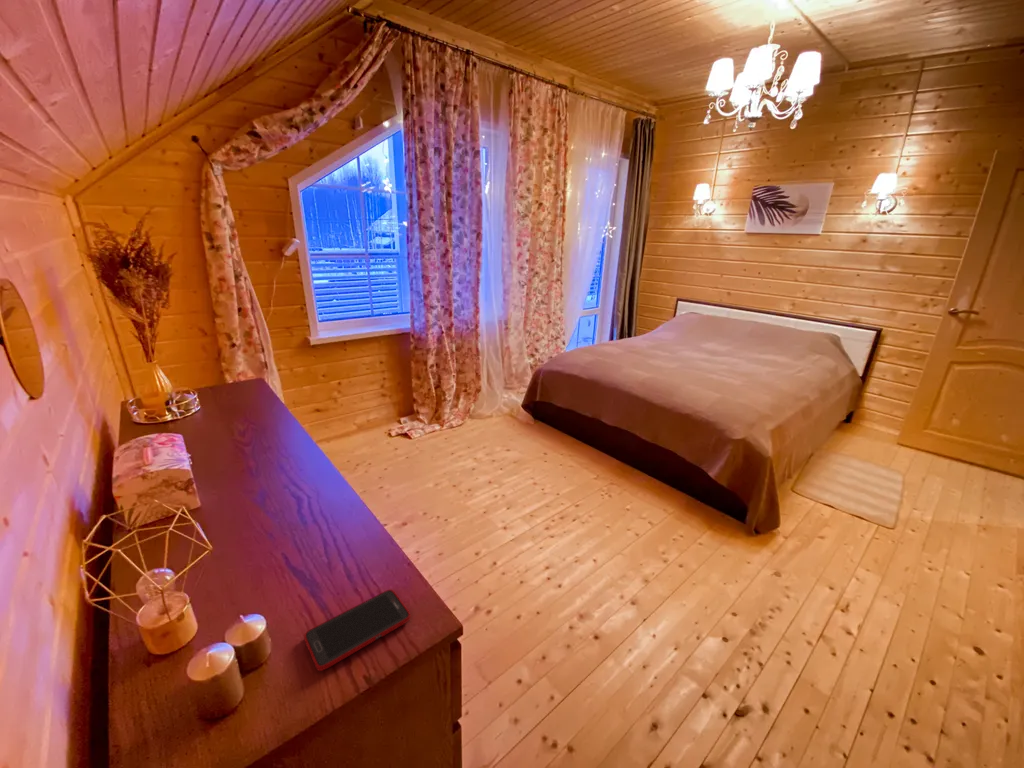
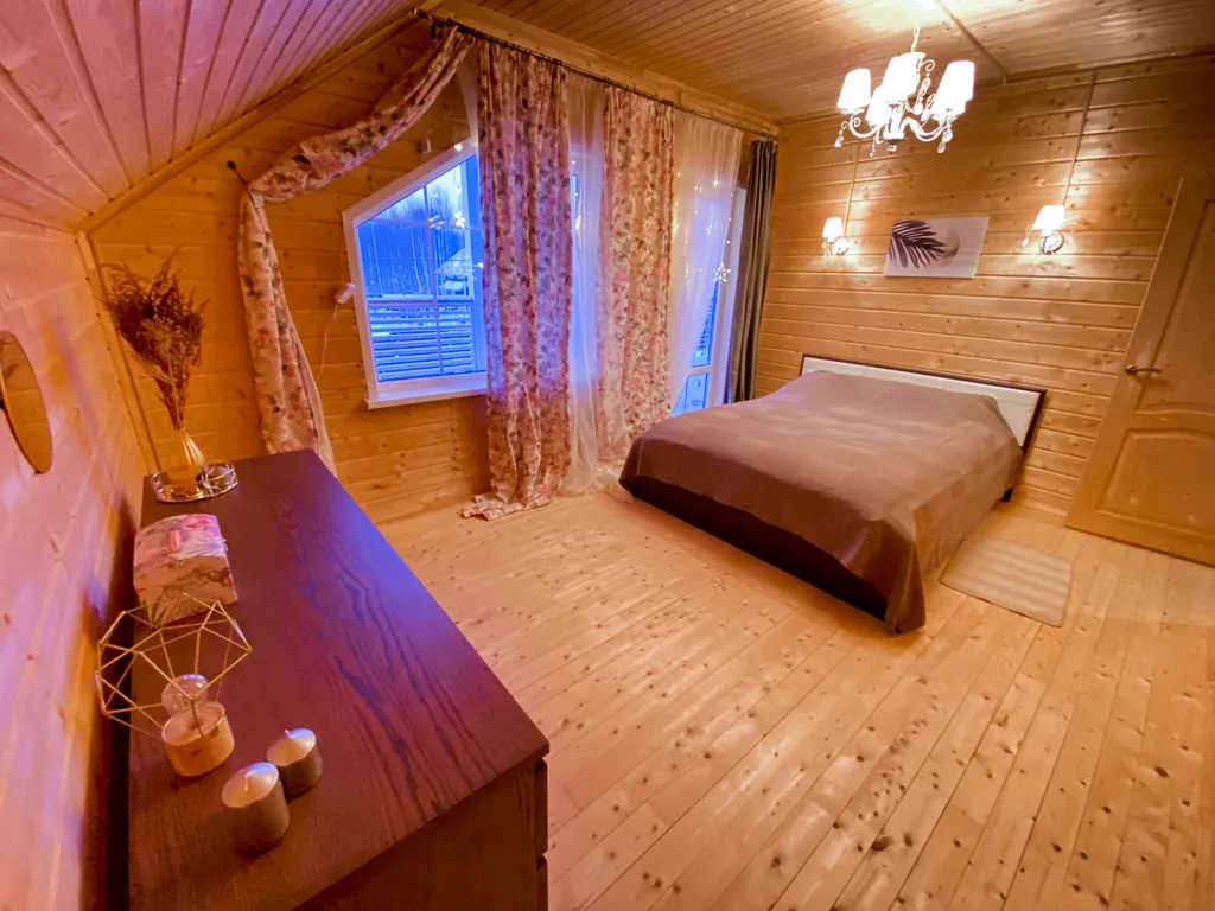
- cell phone [303,589,412,672]
